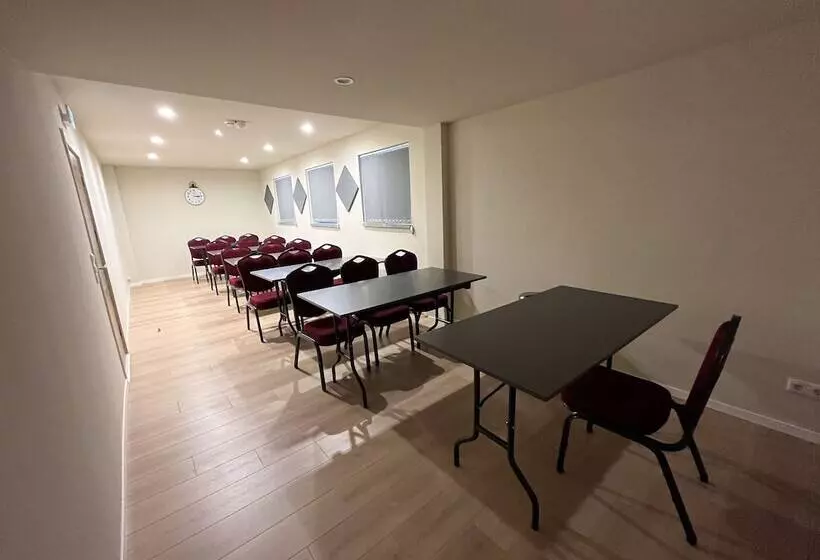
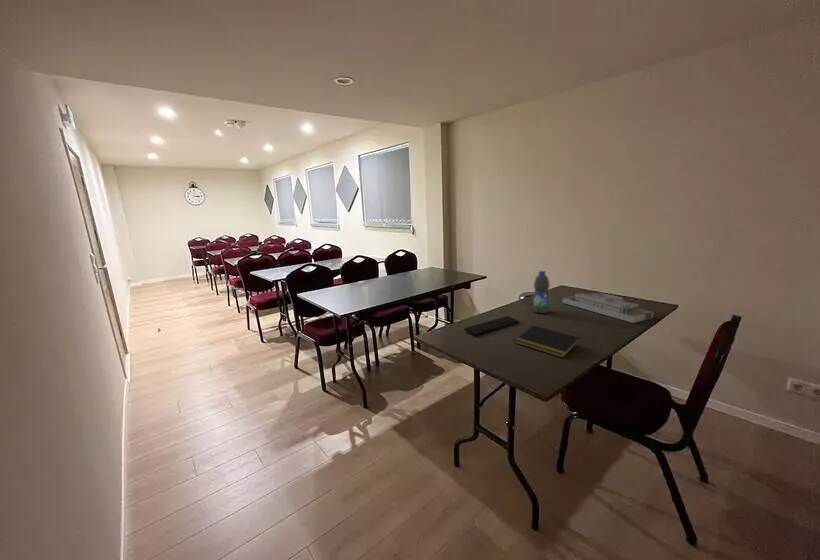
+ water bottle [532,270,550,315]
+ desk organizer [561,292,654,324]
+ keyboard [463,315,520,337]
+ notepad [514,324,581,359]
